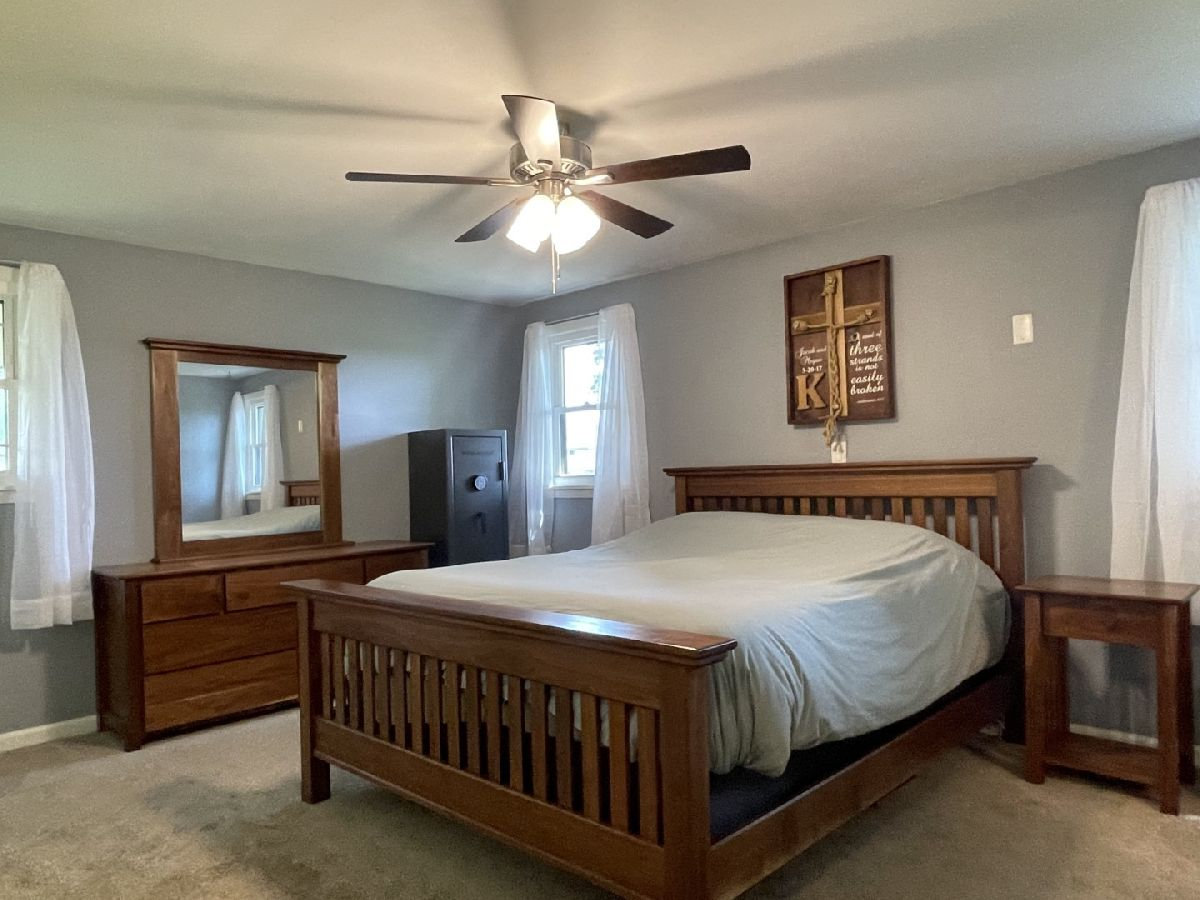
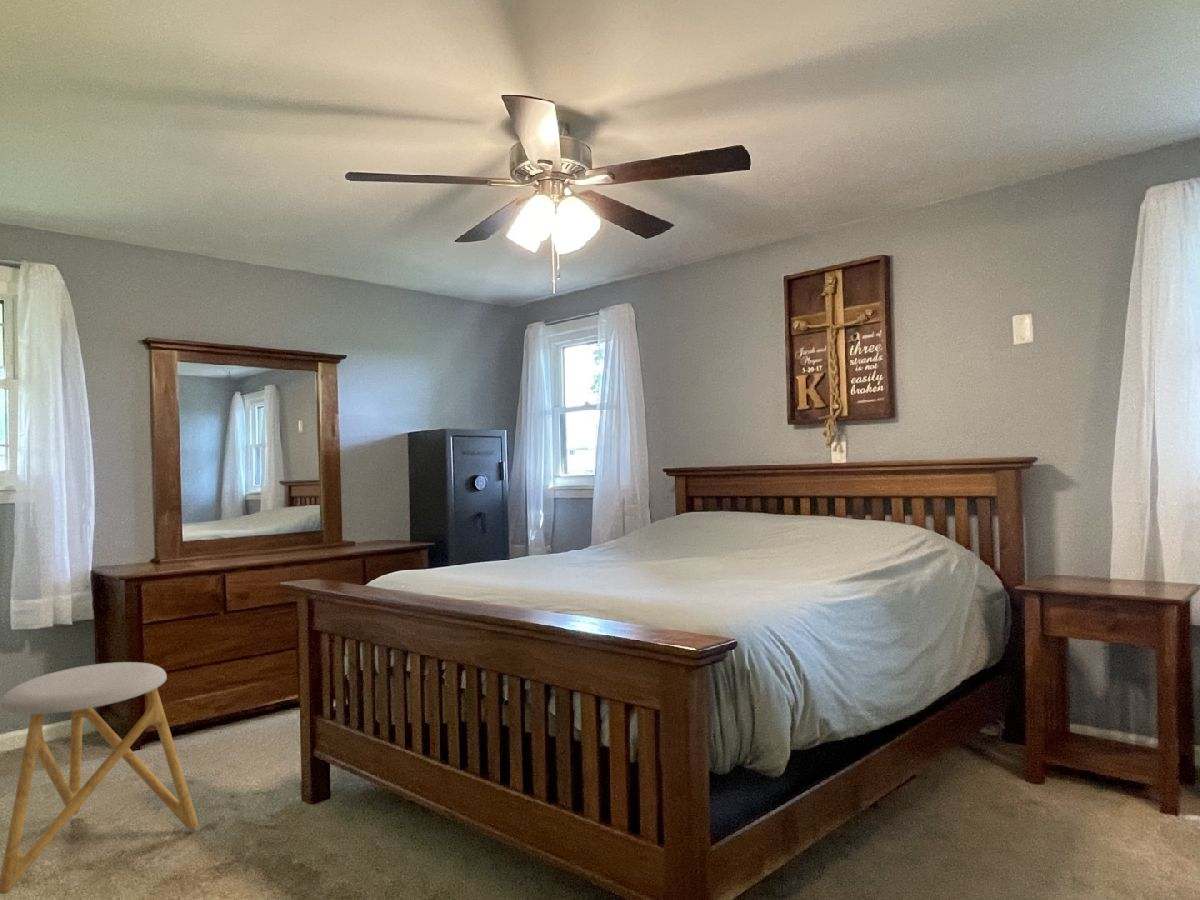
+ stool [0,661,199,895]
